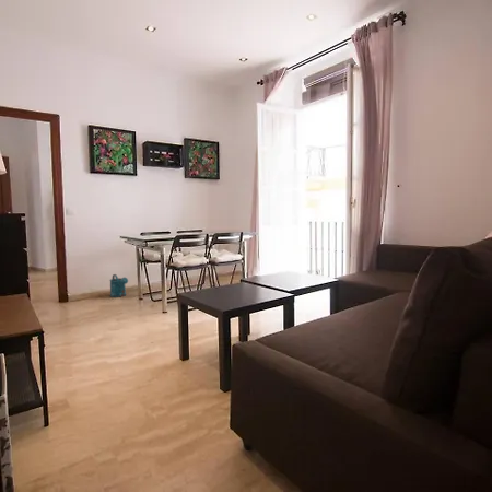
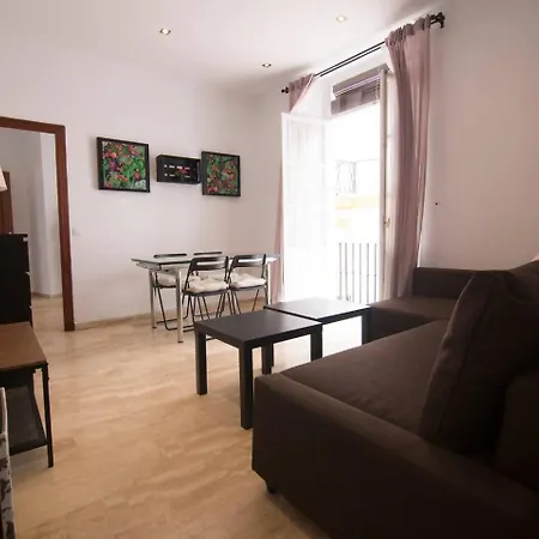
- watering can [109,273,129,298]
